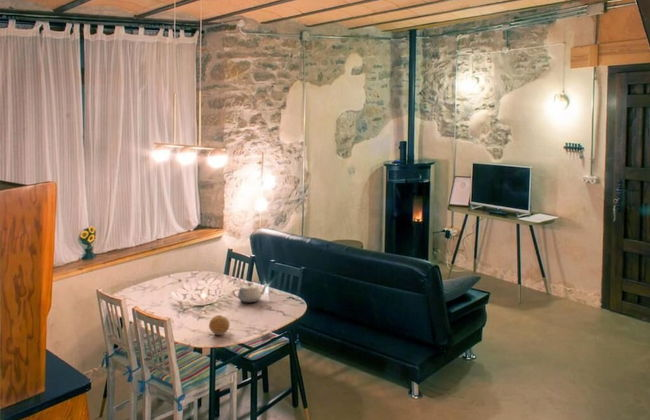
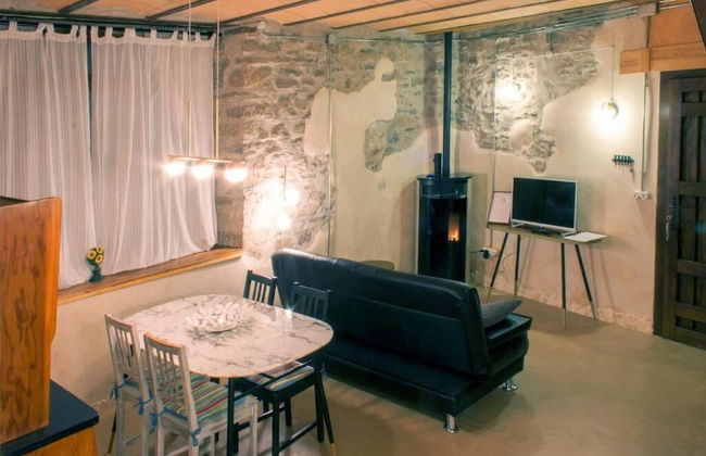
- teapot [231,281,269,303]
- fruit [208,314,231,336]
